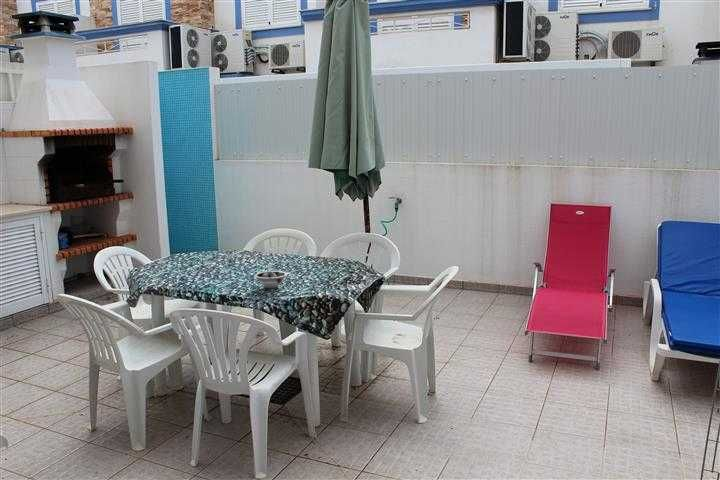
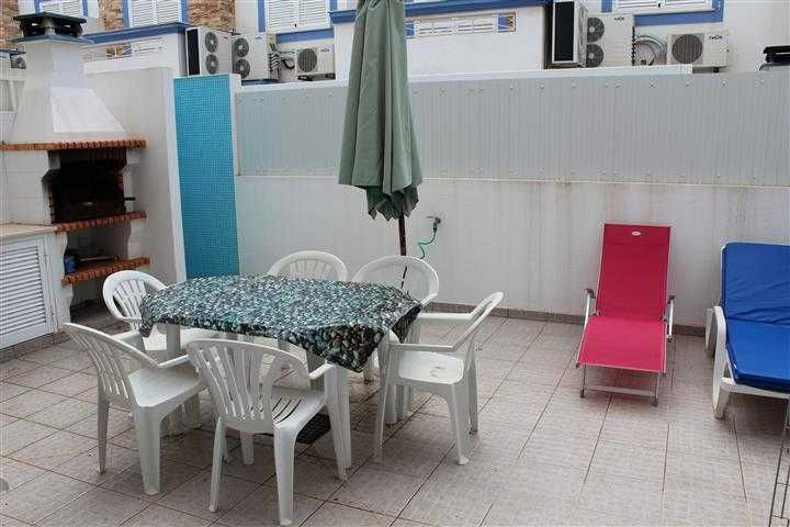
- bowl [254,264,296,289]
